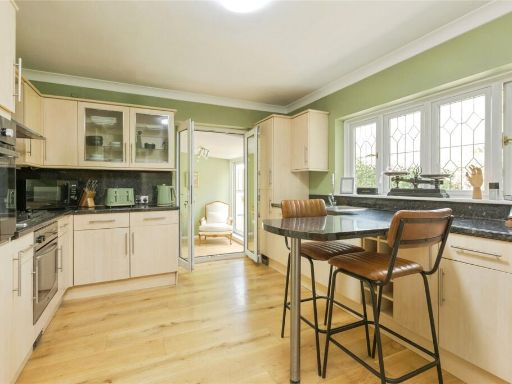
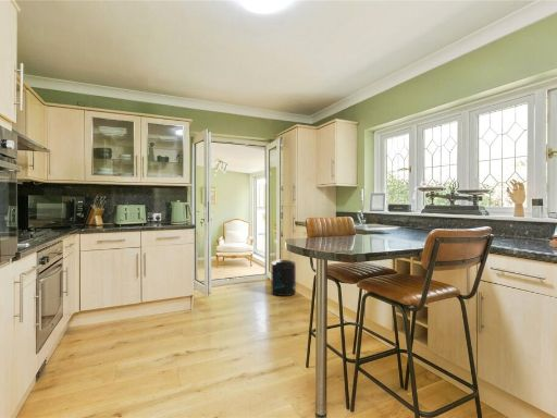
+ supplement container [271,259,297,297]
